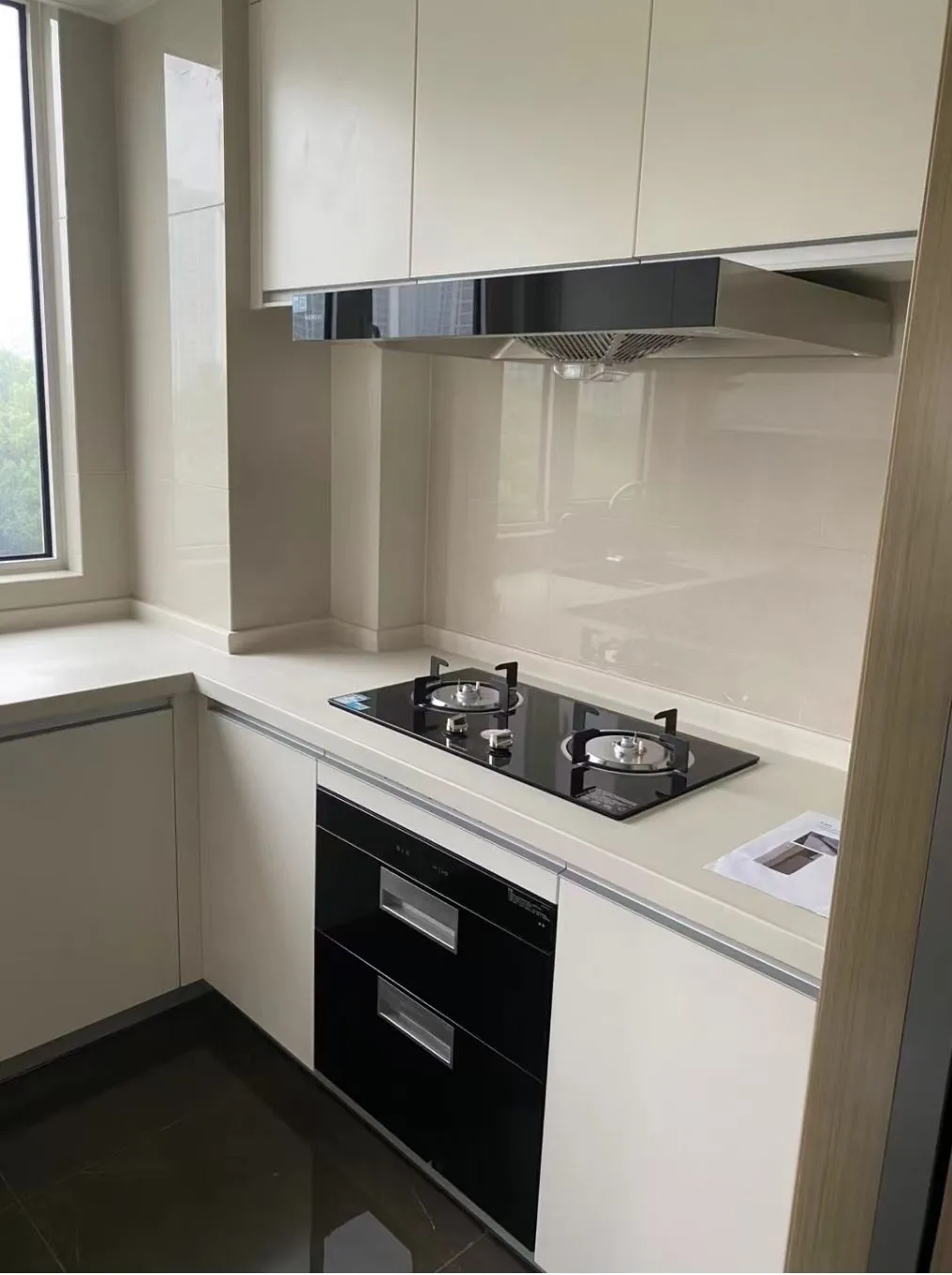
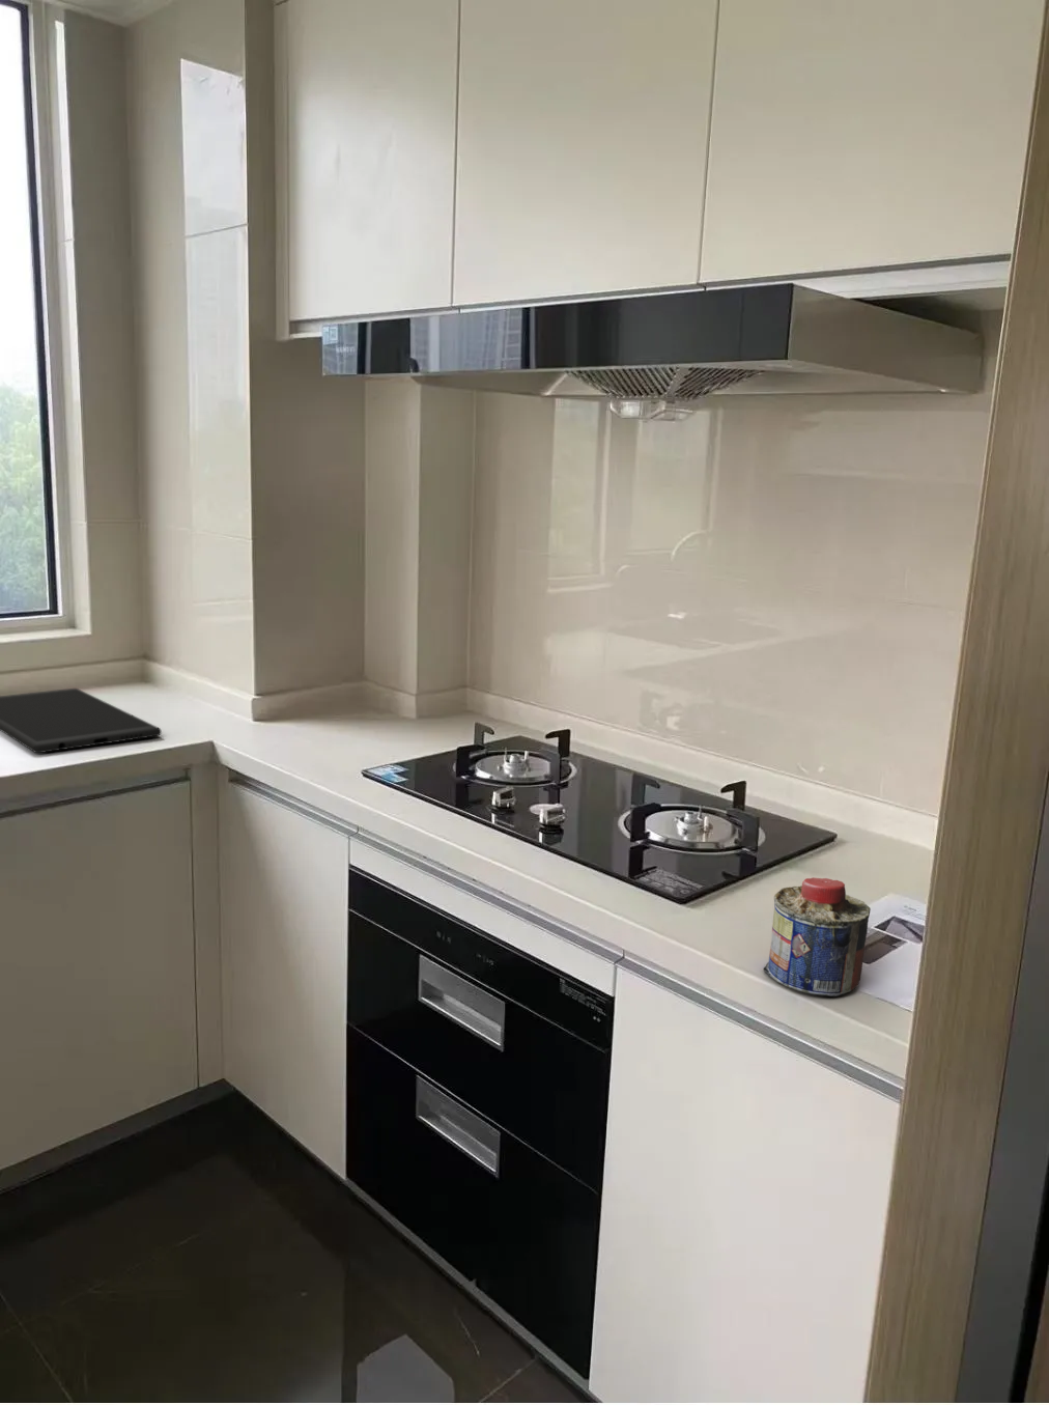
+ canister [761,877,872,997]
+ cutting board [0,688,163,754]
